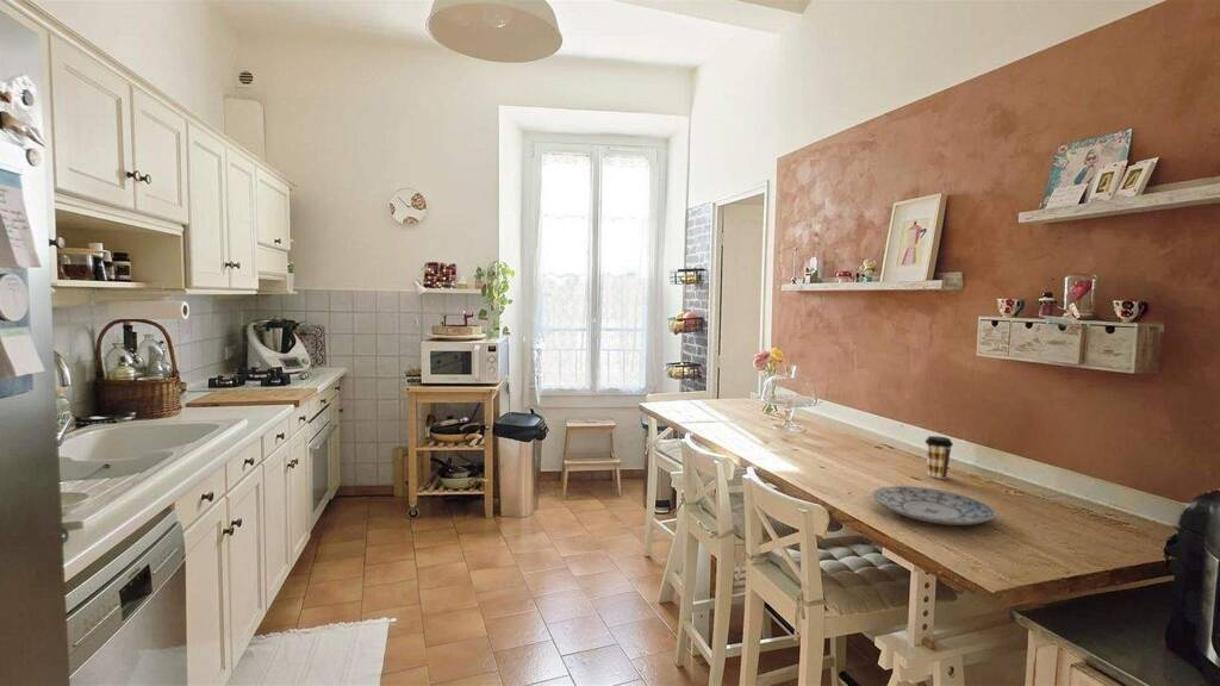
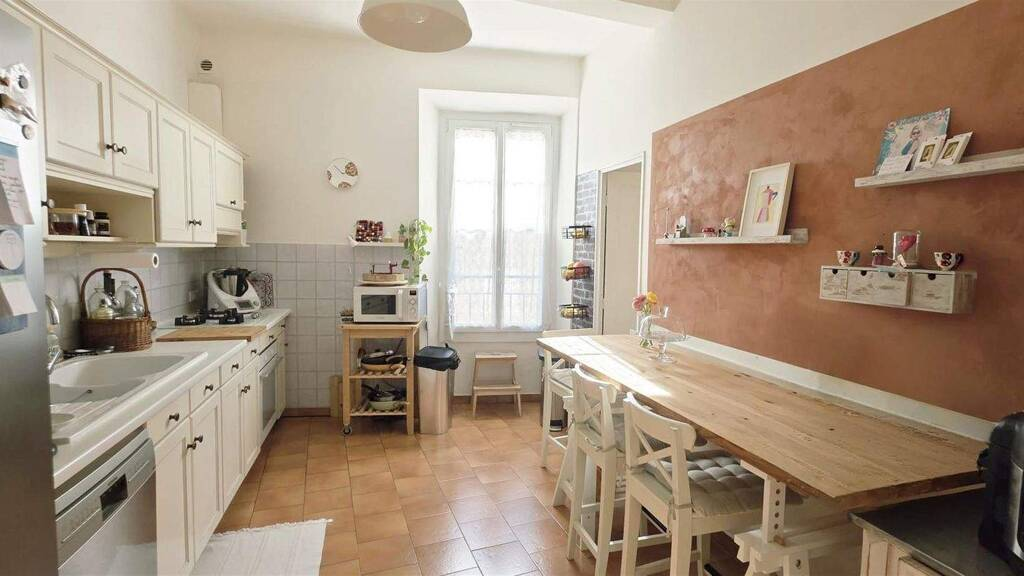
- plate [872,485,997,526]
- coffee cup [925,435,954,479]
